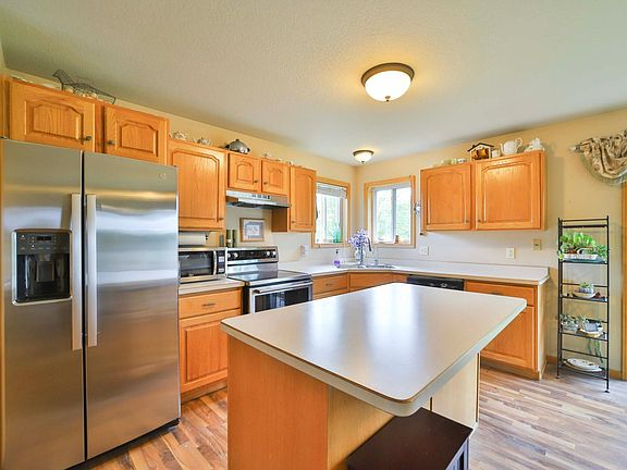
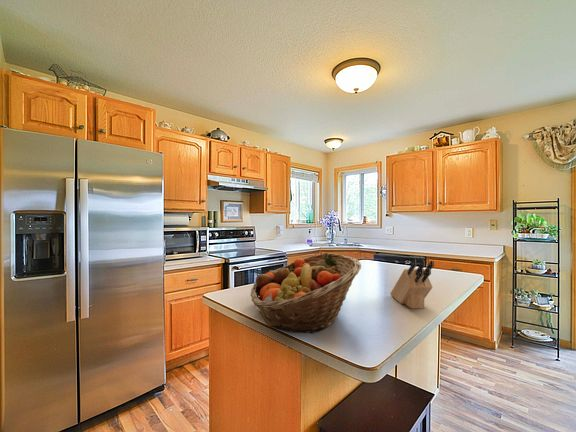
+ fruit basket [250,252,362,334]
+ knife block [390,259,435,310]
